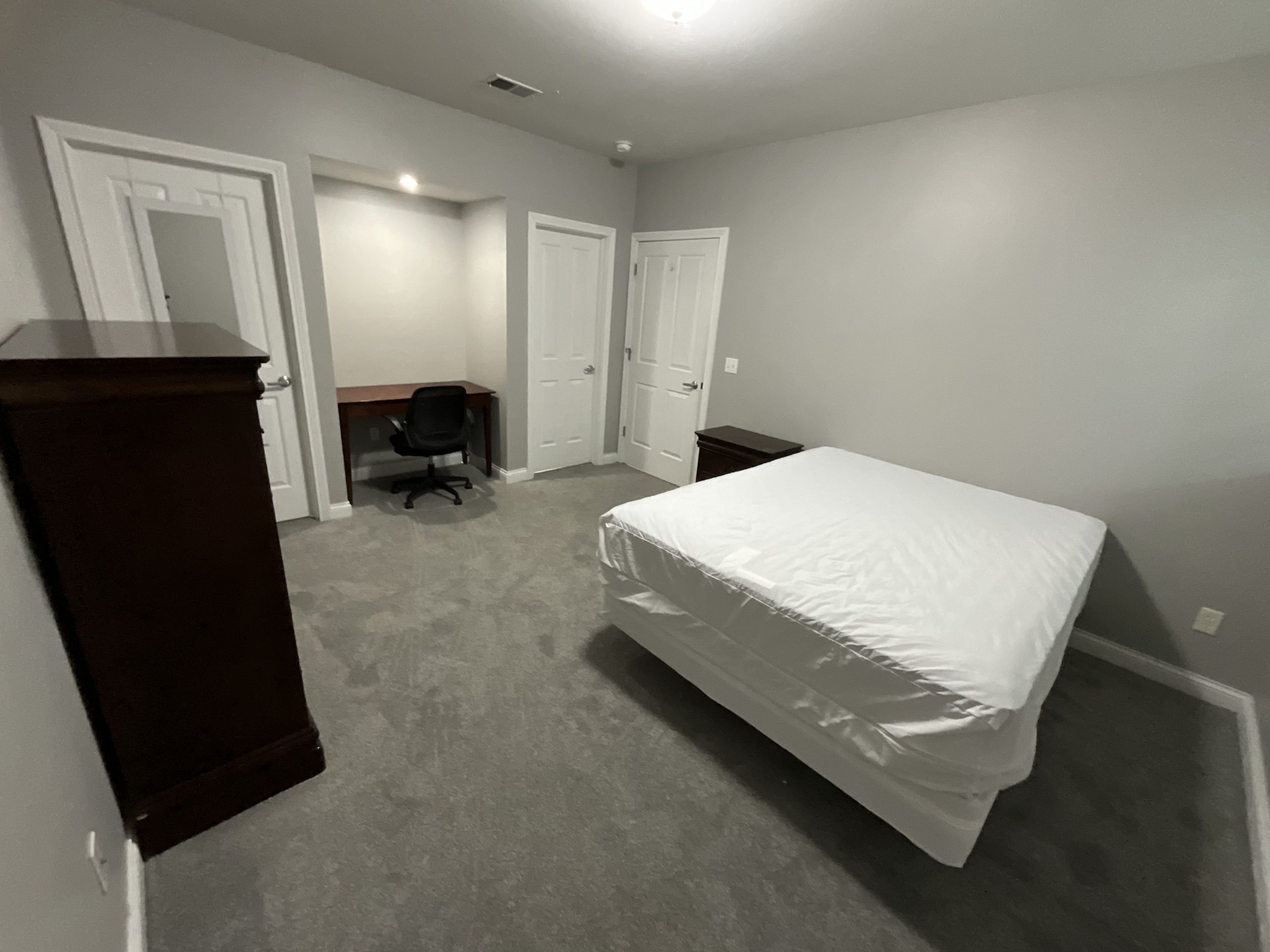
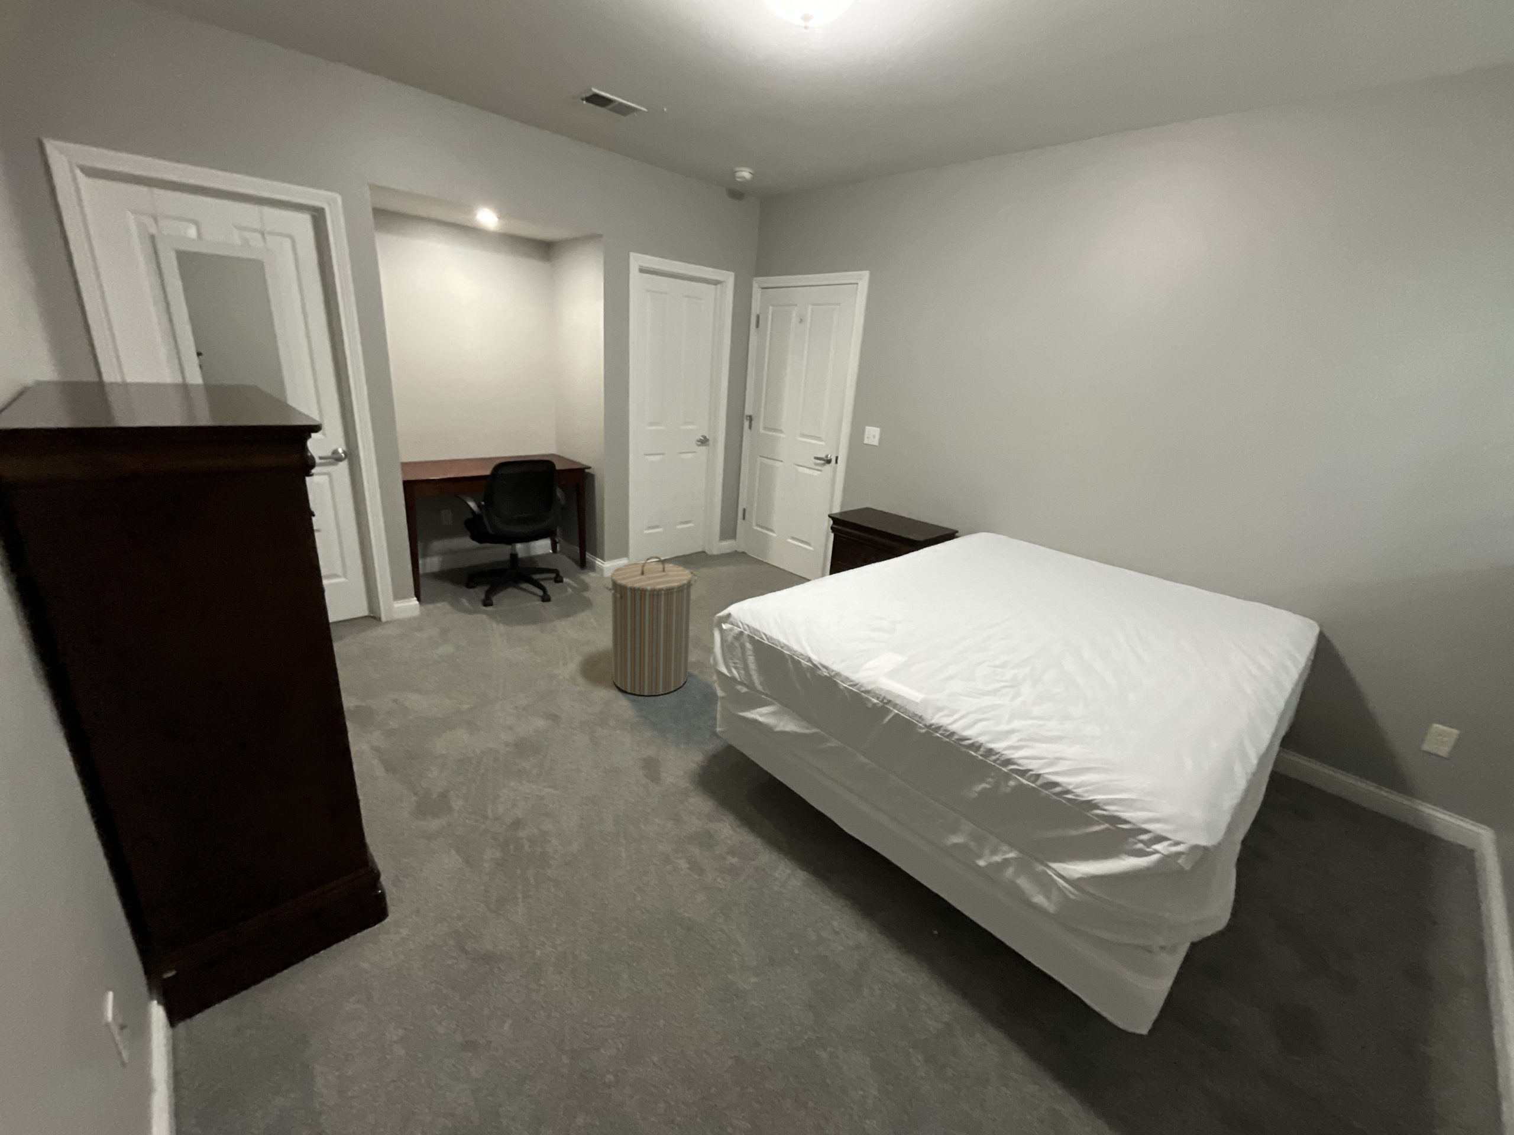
+ laundry hamper [603,556,697,696]
